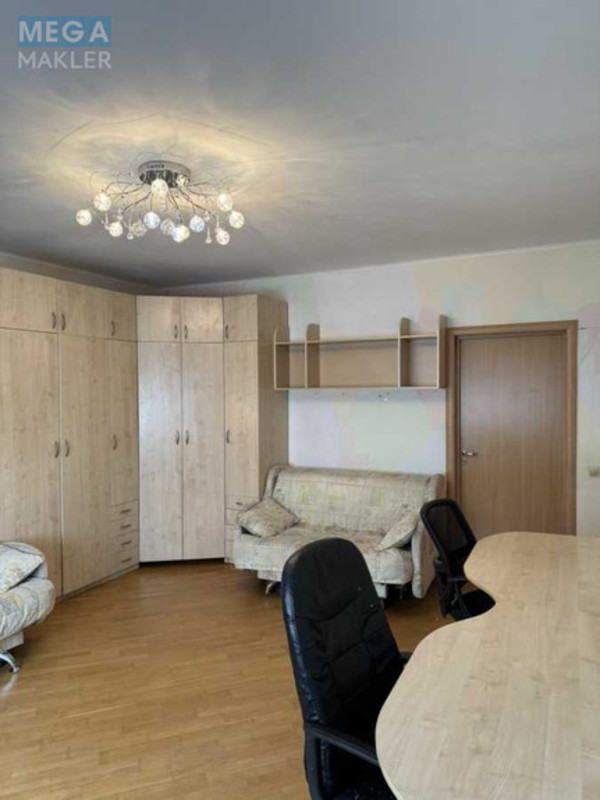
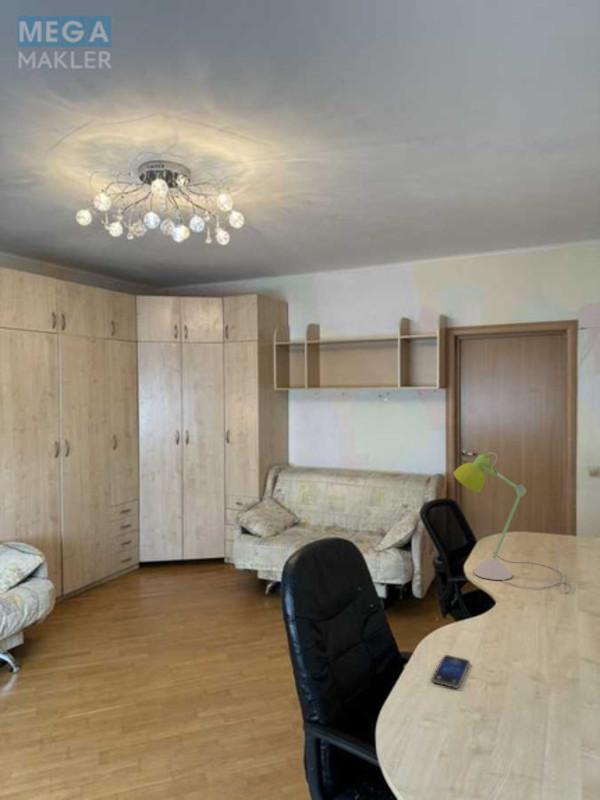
+ desk lamp [452,451,574,593]
+ smartphone [431,654,471,689]
